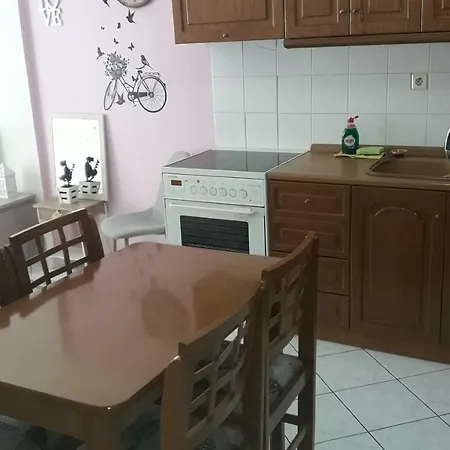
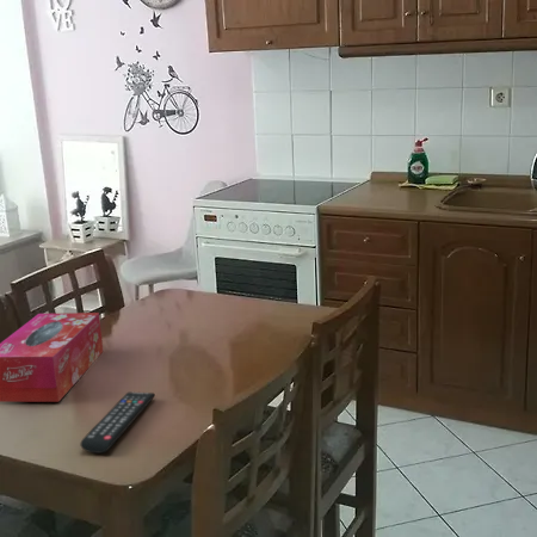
+ remote control [80,391,156,455]
+ tissue box [0,311,104,403]
